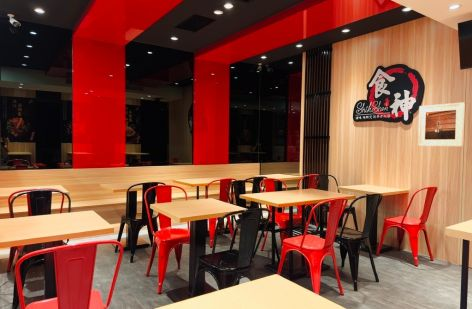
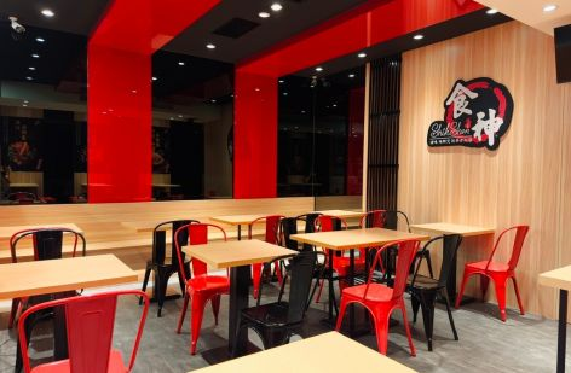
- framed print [417,101,466,147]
